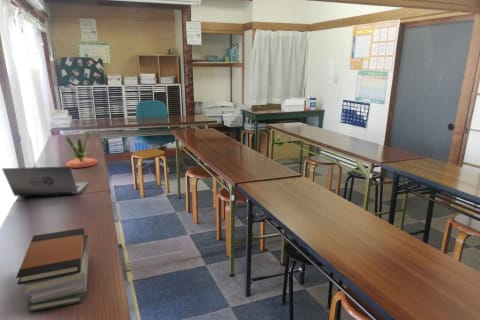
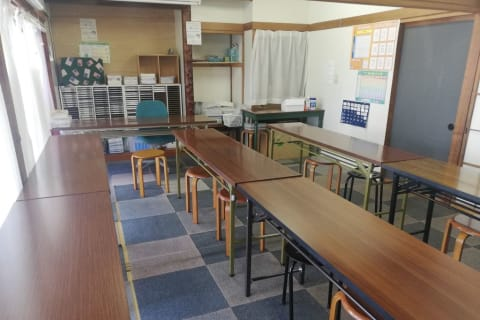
- book stack [15,227,91,313]
- laptop [1,165,89,198]
- plant [64,129,99,169]
